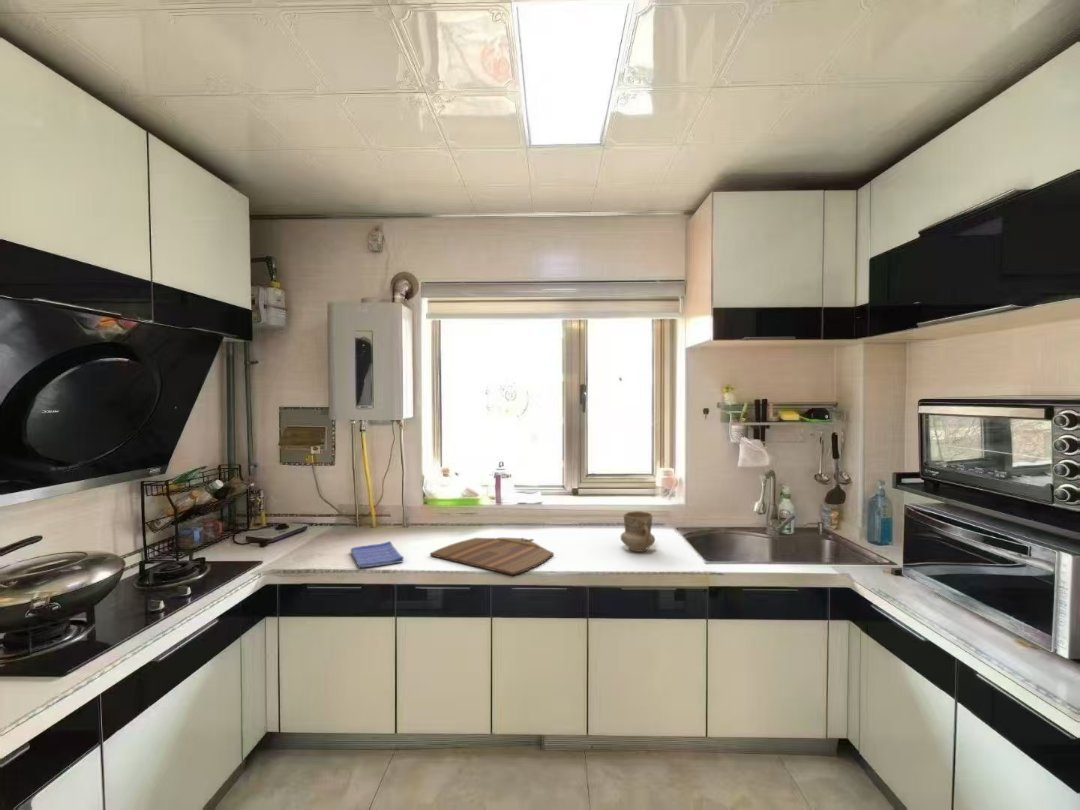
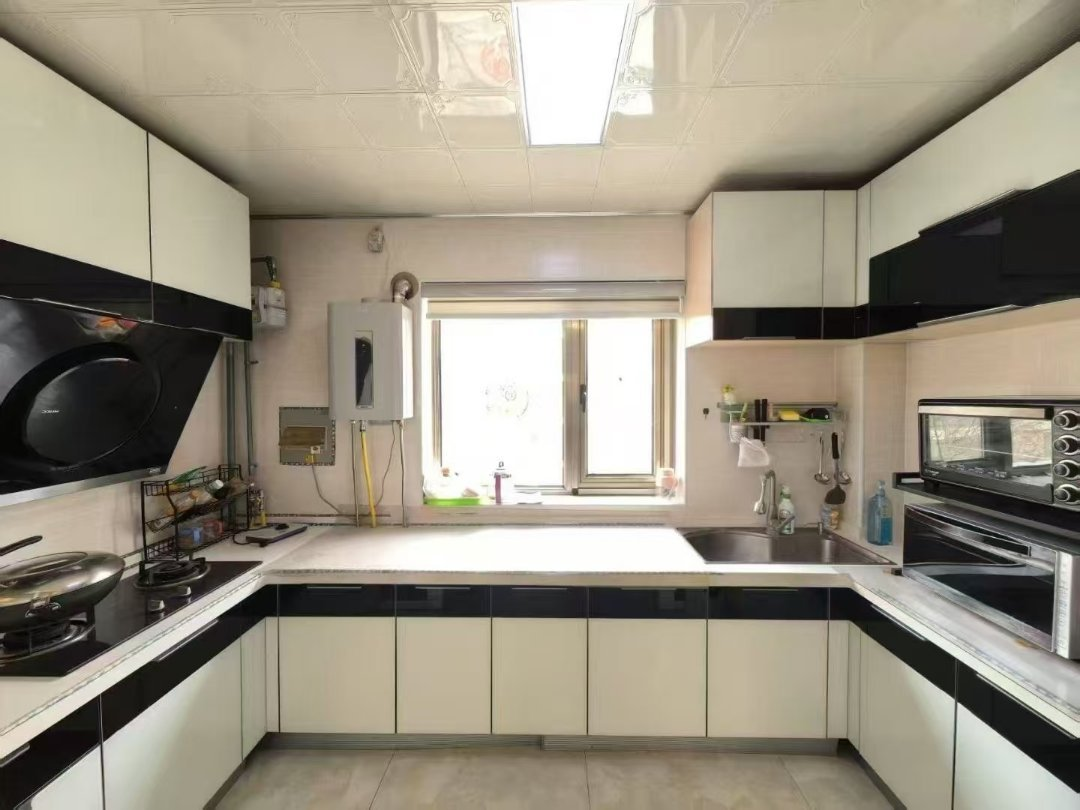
- dish towel [350,540,405,568]
- mug [619,510,656,553]
- cutting board [429,537,555,576]
